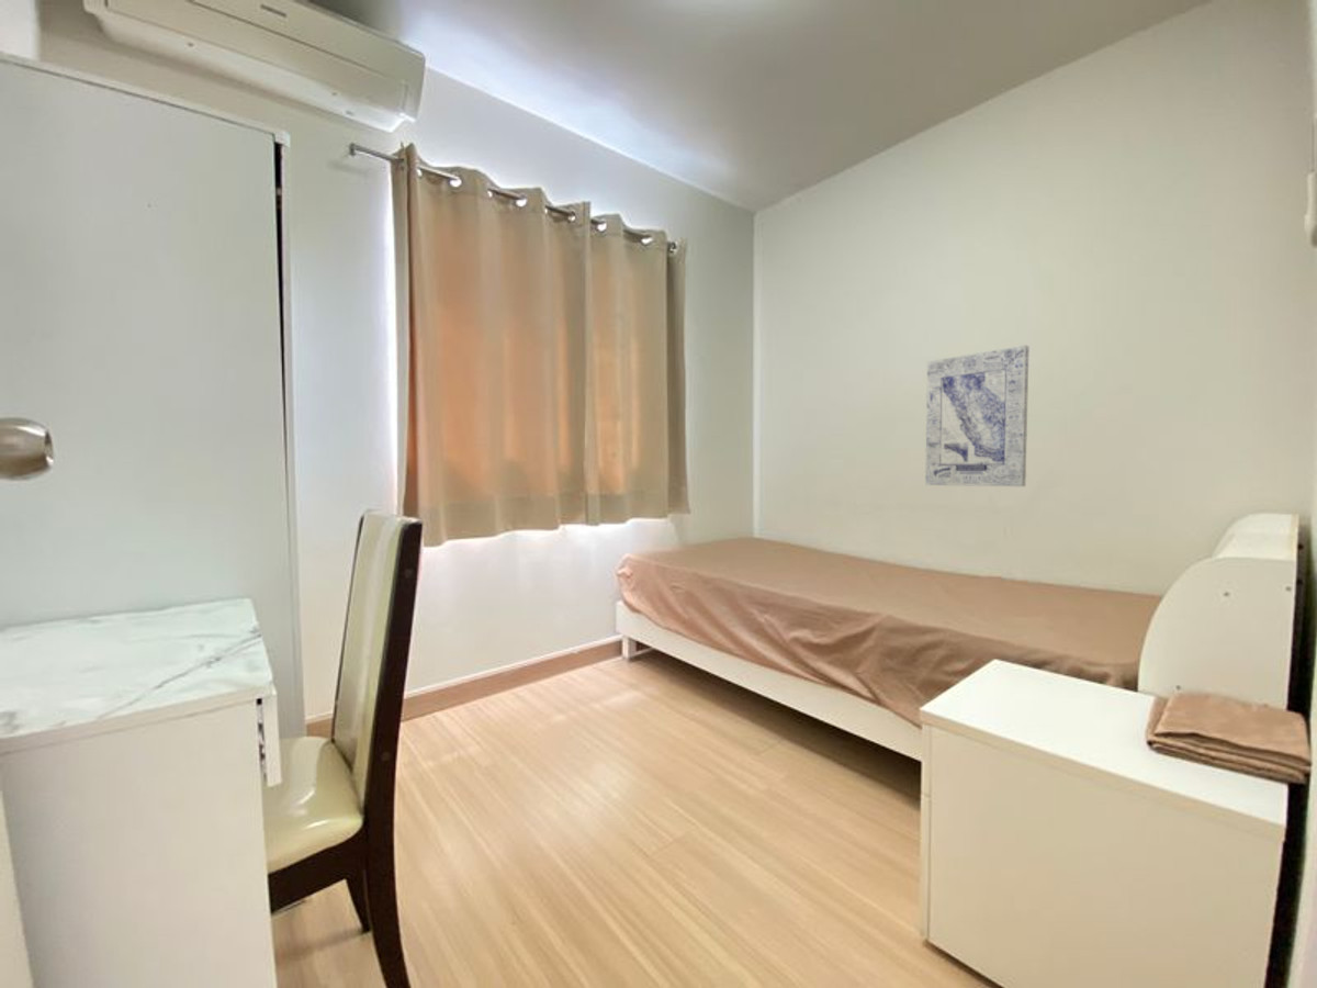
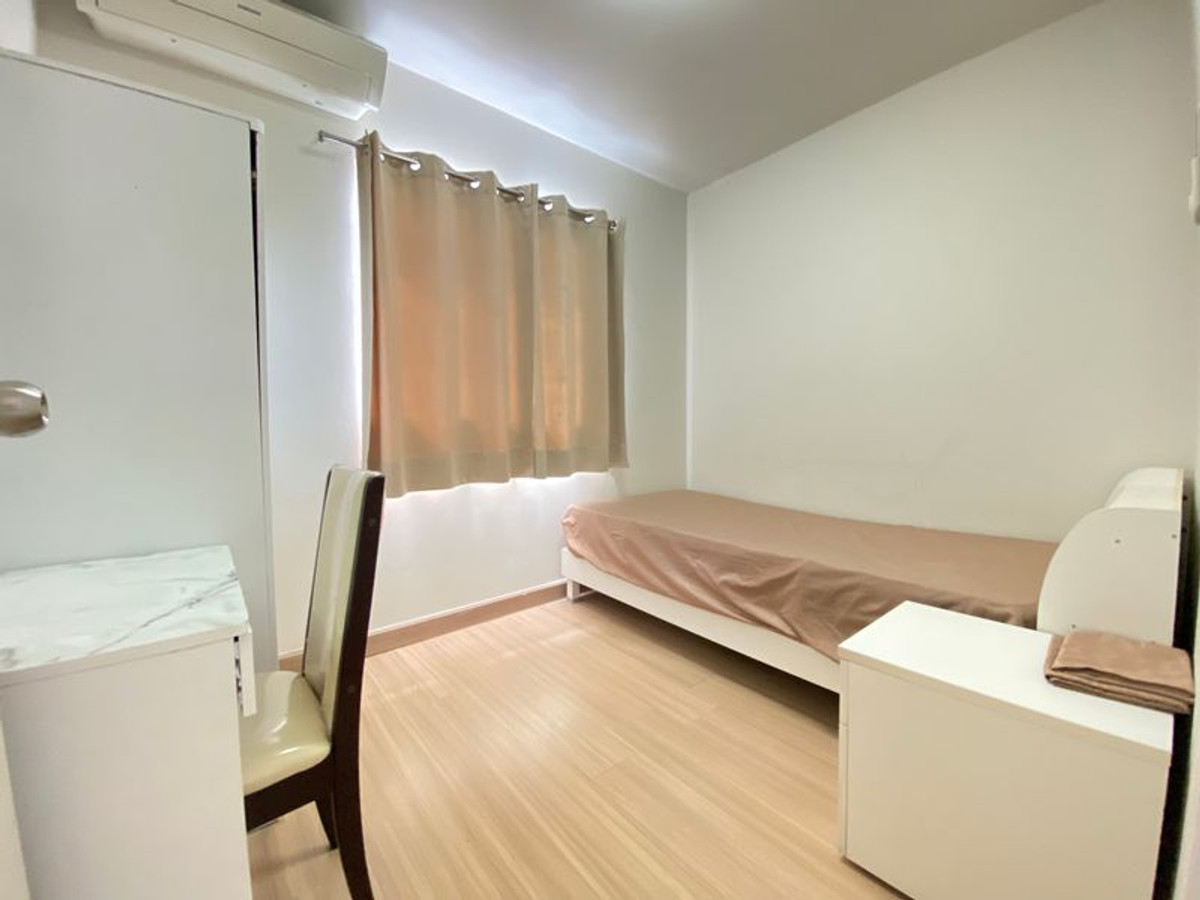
- wall art [924,344,1031,487]
